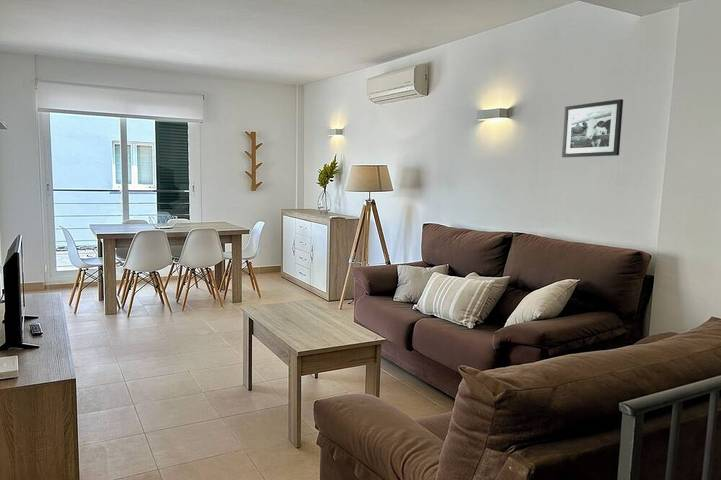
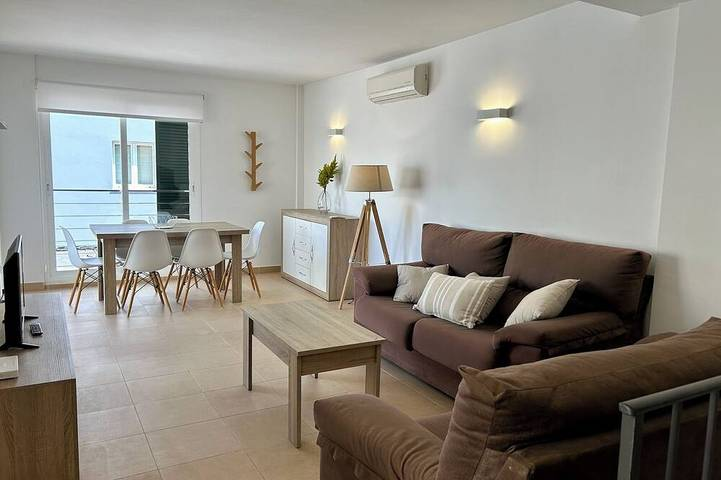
- picture frame [561,98,624,158]
